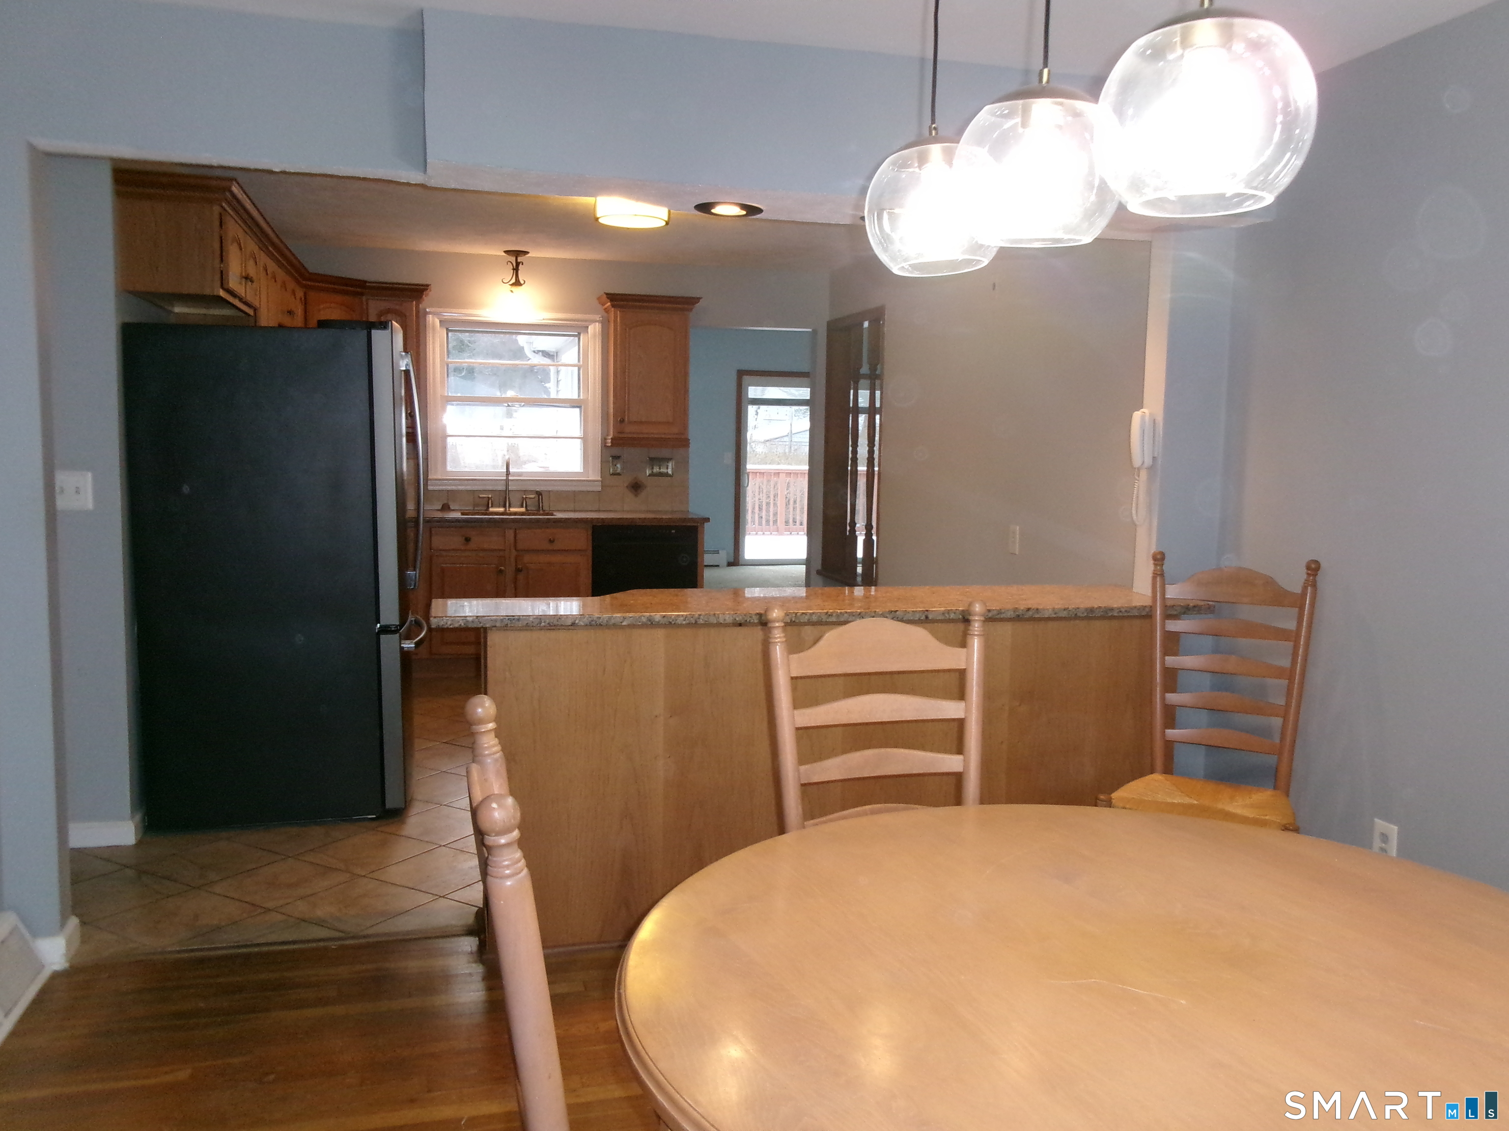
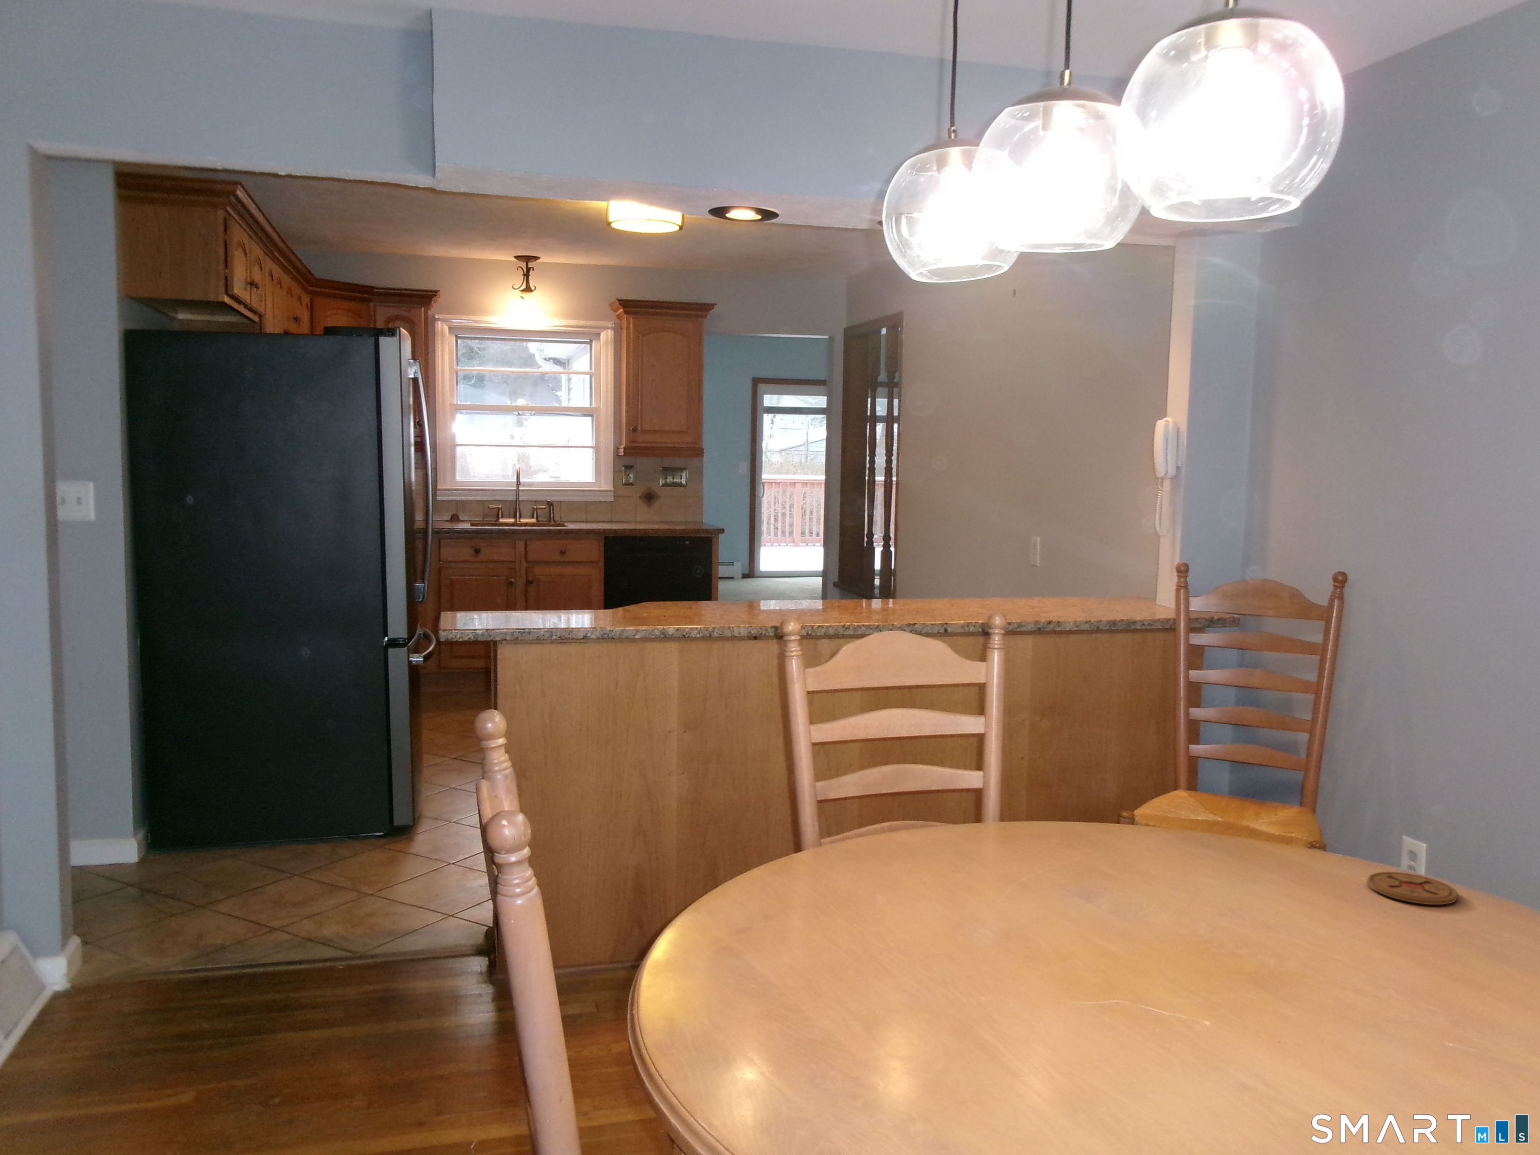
+ coaster [1367,871,1459,905]
